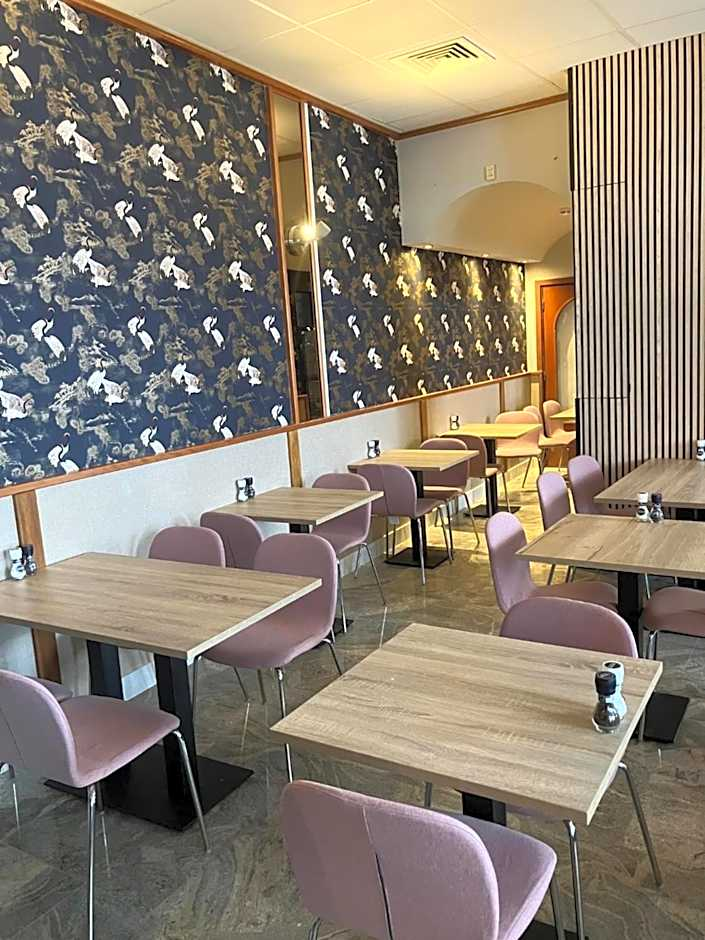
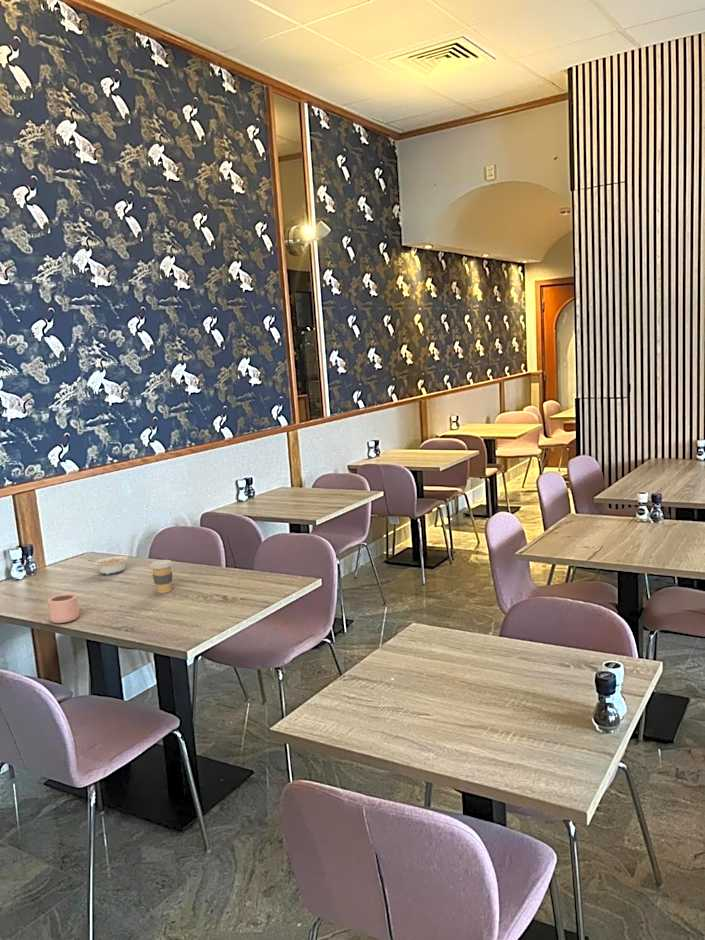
+ legume [87,555,129,576]
+ coffee cup [149,559,174,594]
+ mug [47,593,80,624]
